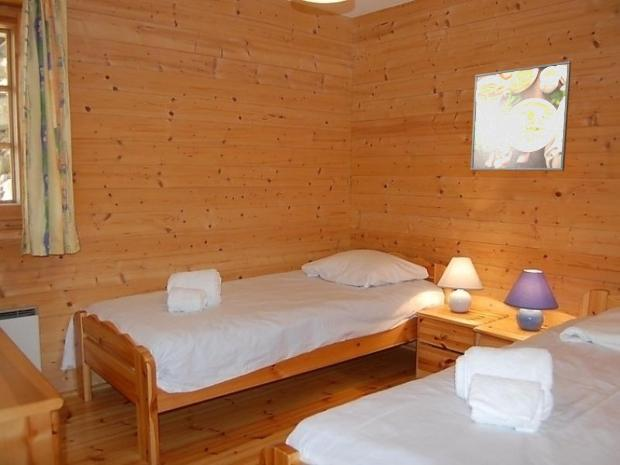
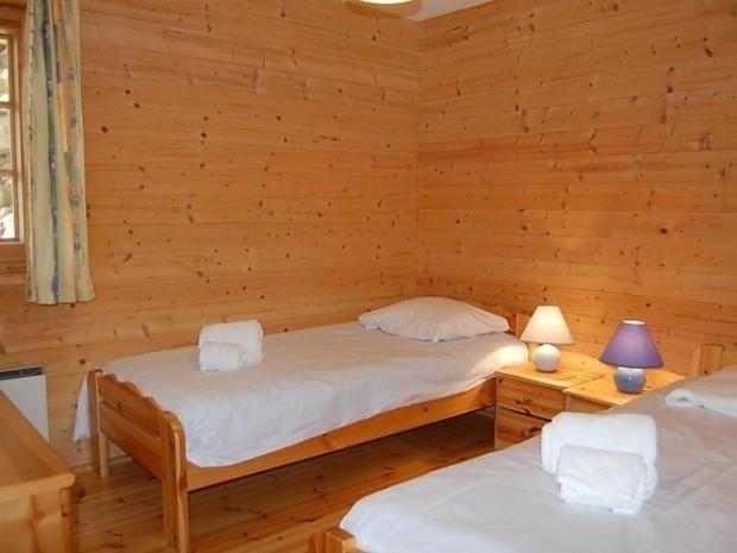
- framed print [470,60,572,172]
